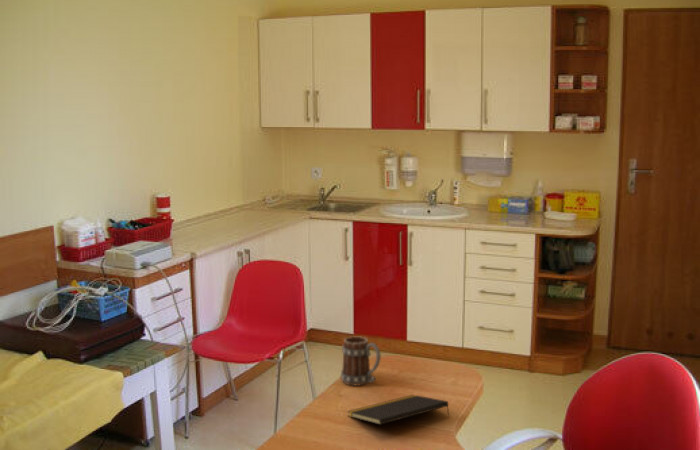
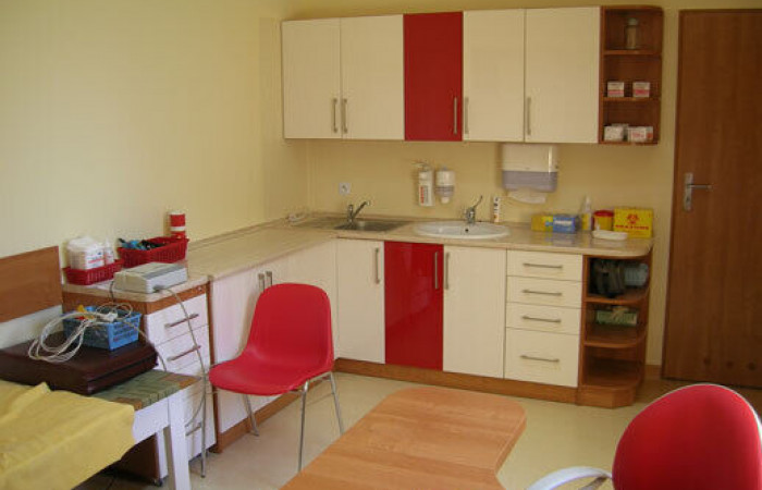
- mug [340,336,382,386]
- notepad [346,394,450,426]
